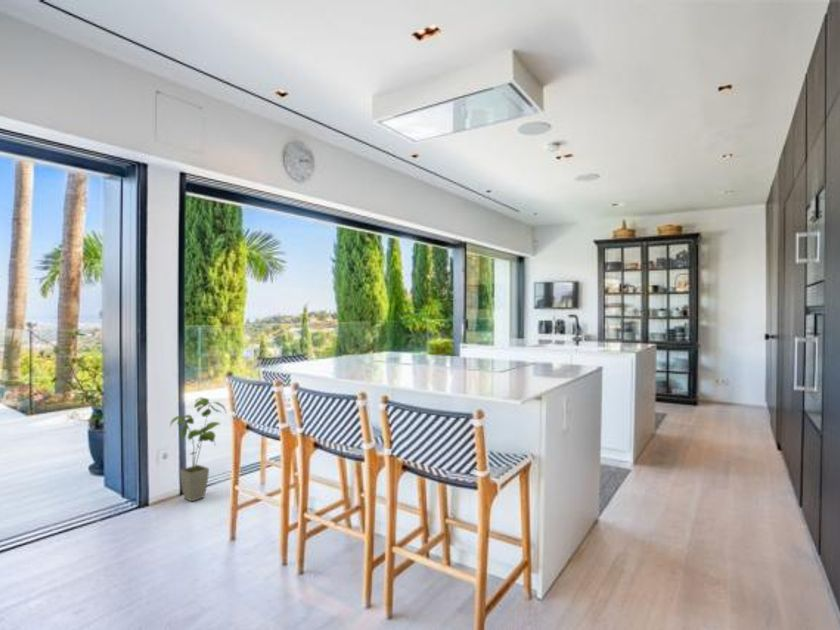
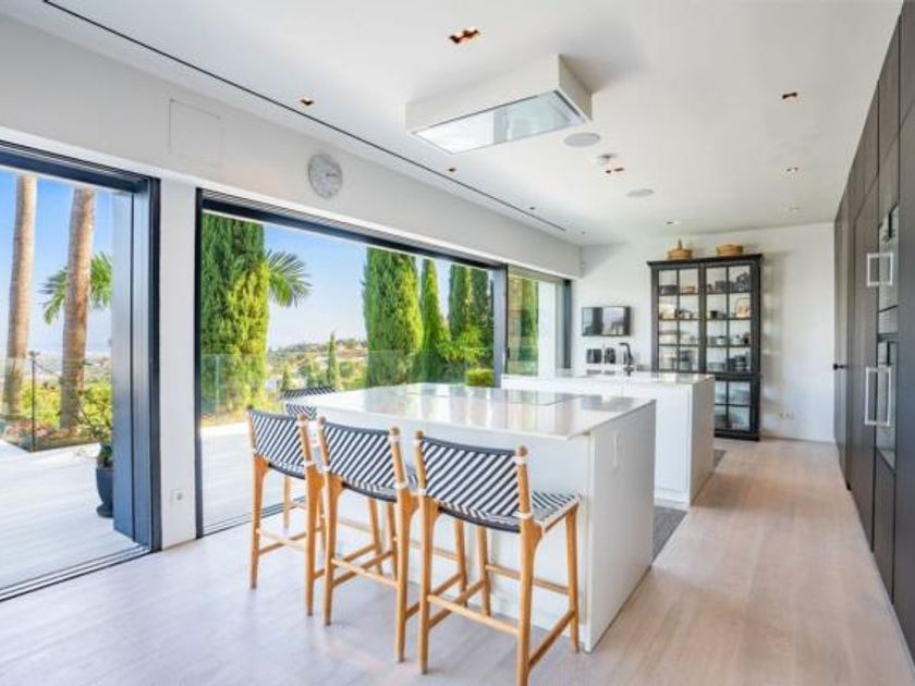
- house plant [169,397,228,502]
